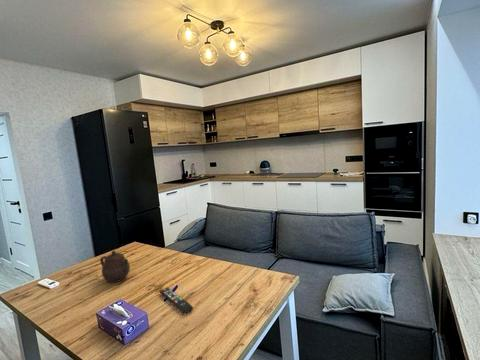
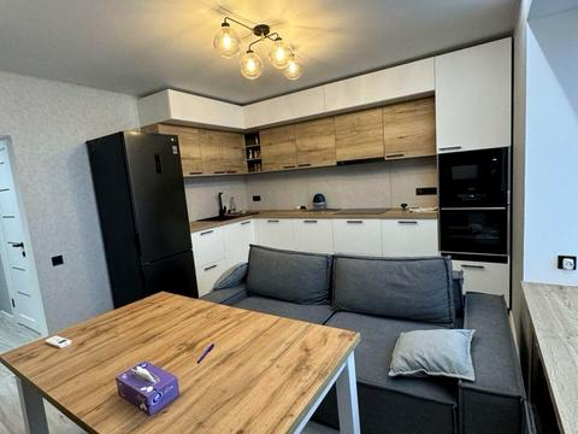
- remote control [159,286,194,315]
- teapot [99,250,131,284]
